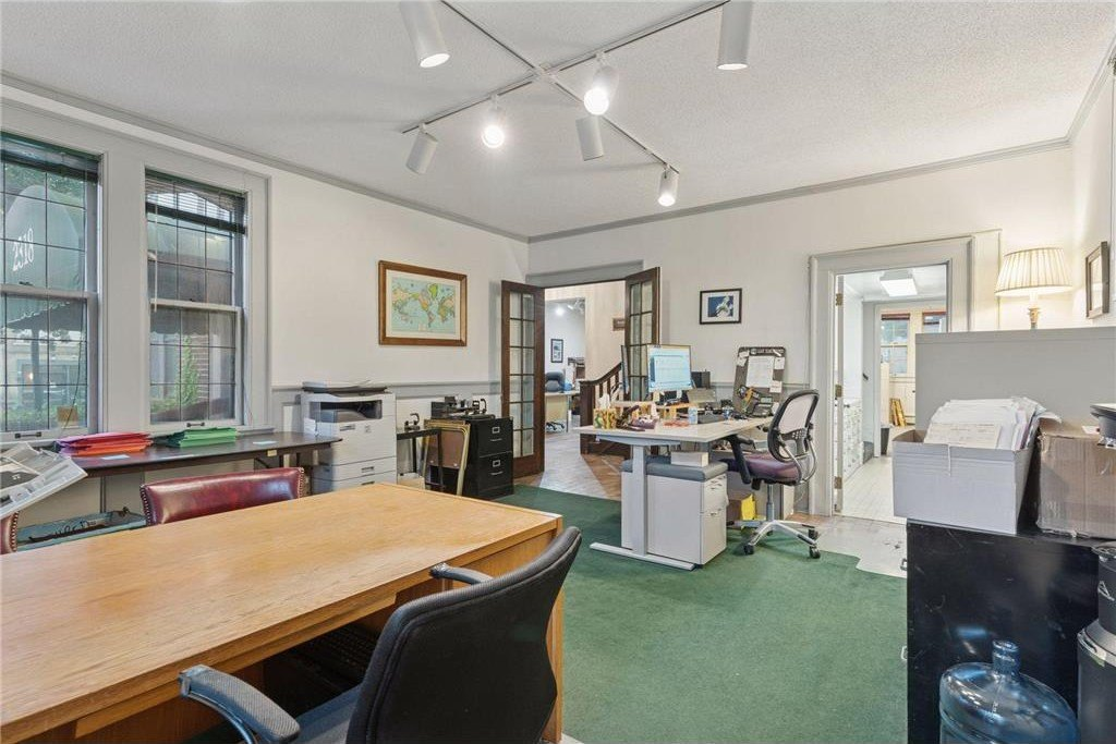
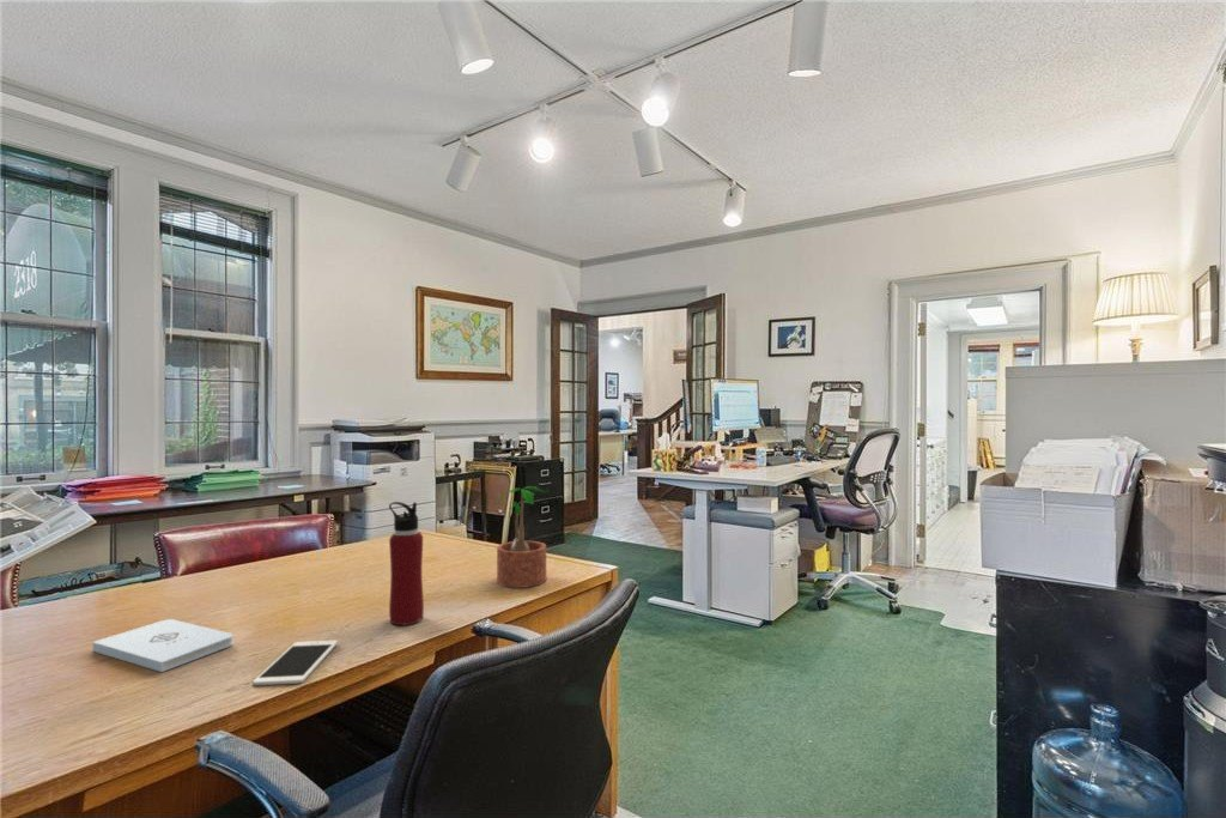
+ cell phone [251,640,339,686]
+ water bottle [388,501,425,626]
+ notepad [91,618,235,673]
+ potted plant [493,485,548,589]
